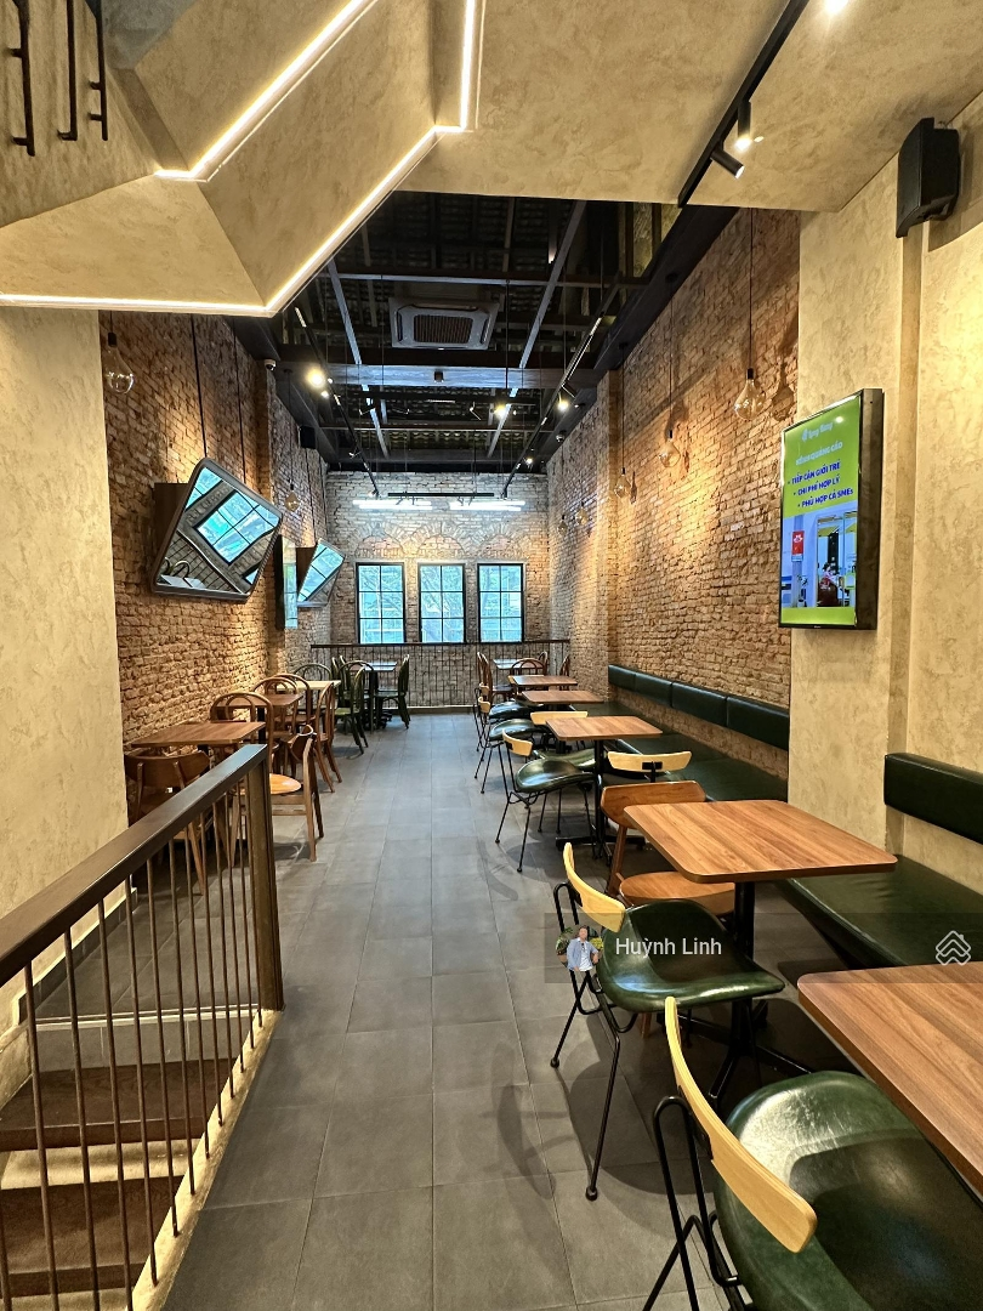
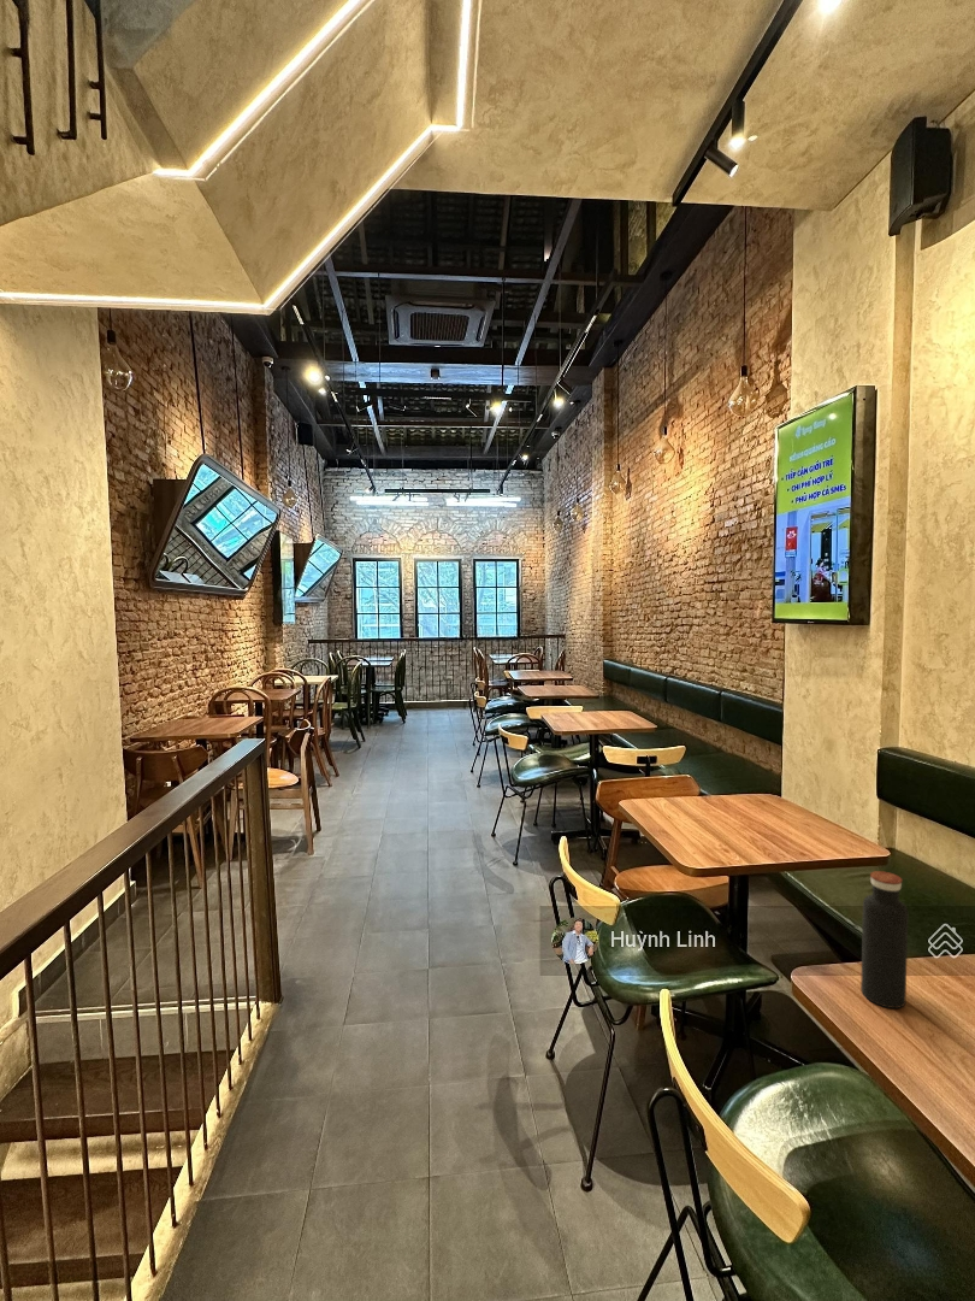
+ water bottle [859,870,909,1009]
